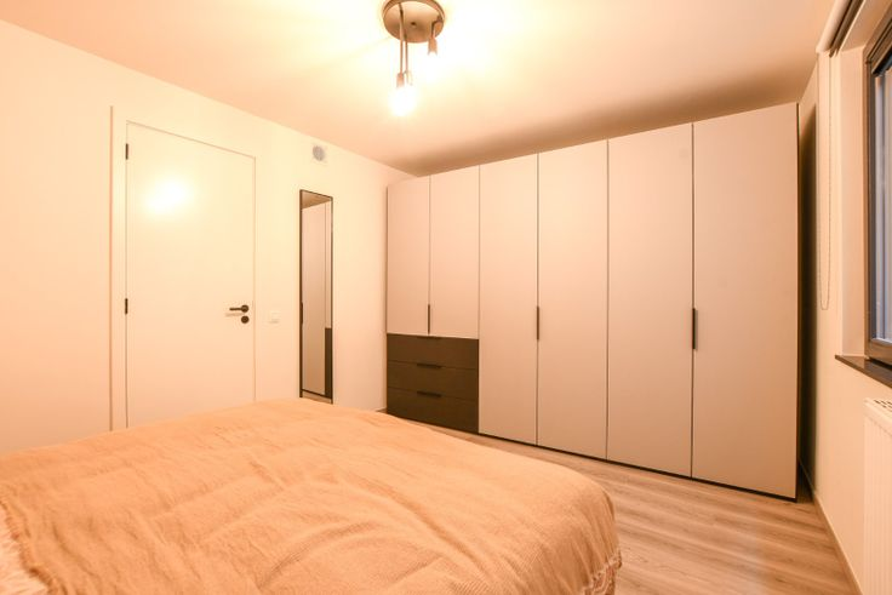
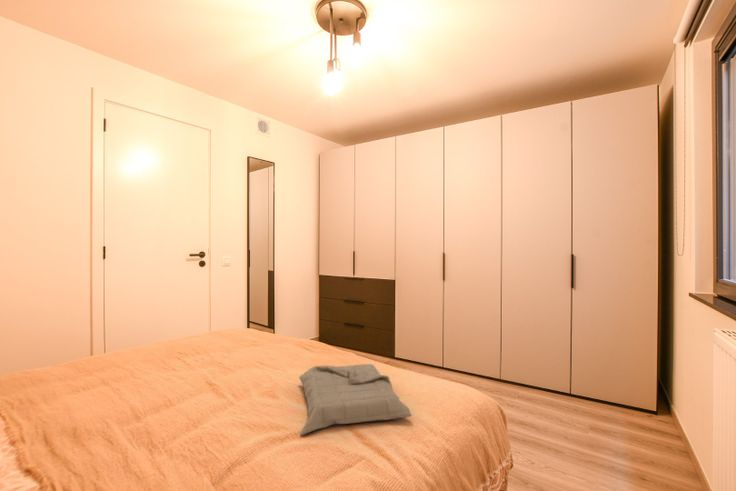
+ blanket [298,363,413,436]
